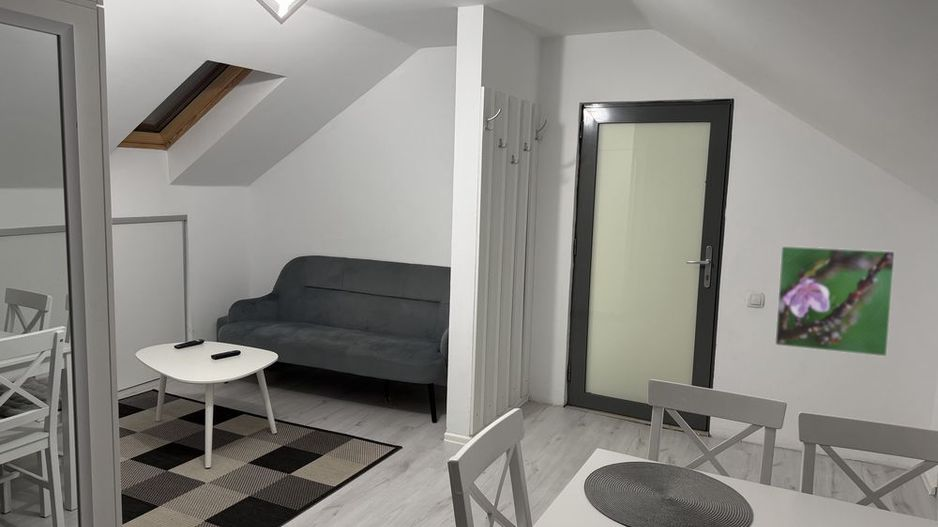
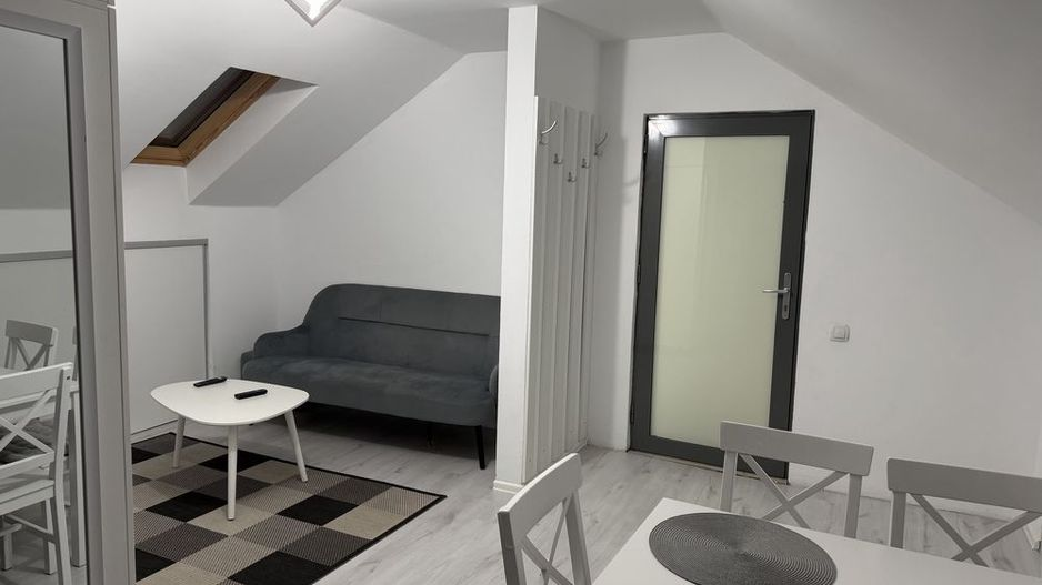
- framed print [774,245,896,358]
